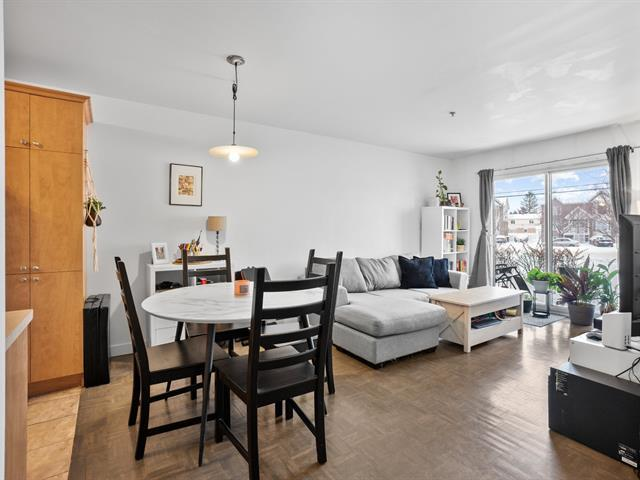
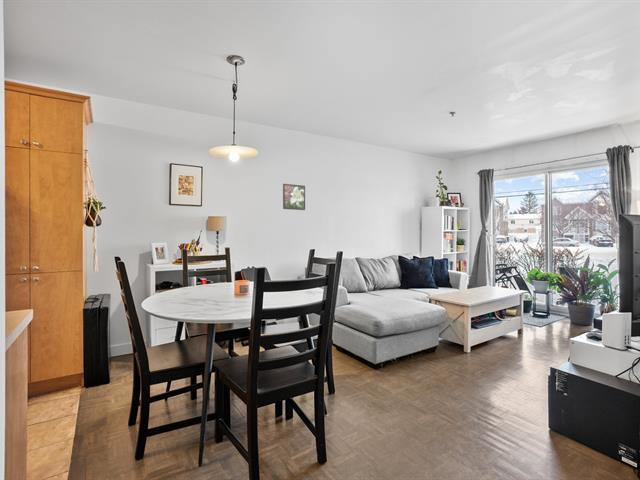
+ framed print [282,183,306,211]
